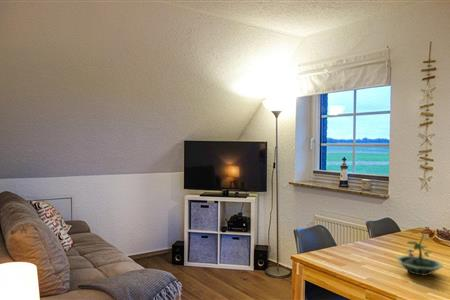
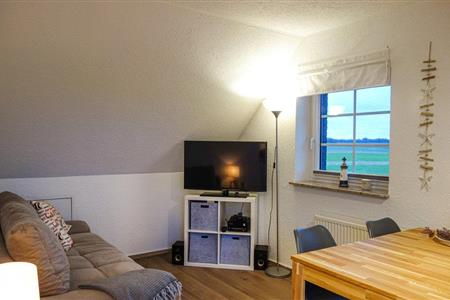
- terrarium [395,230,444,277]
